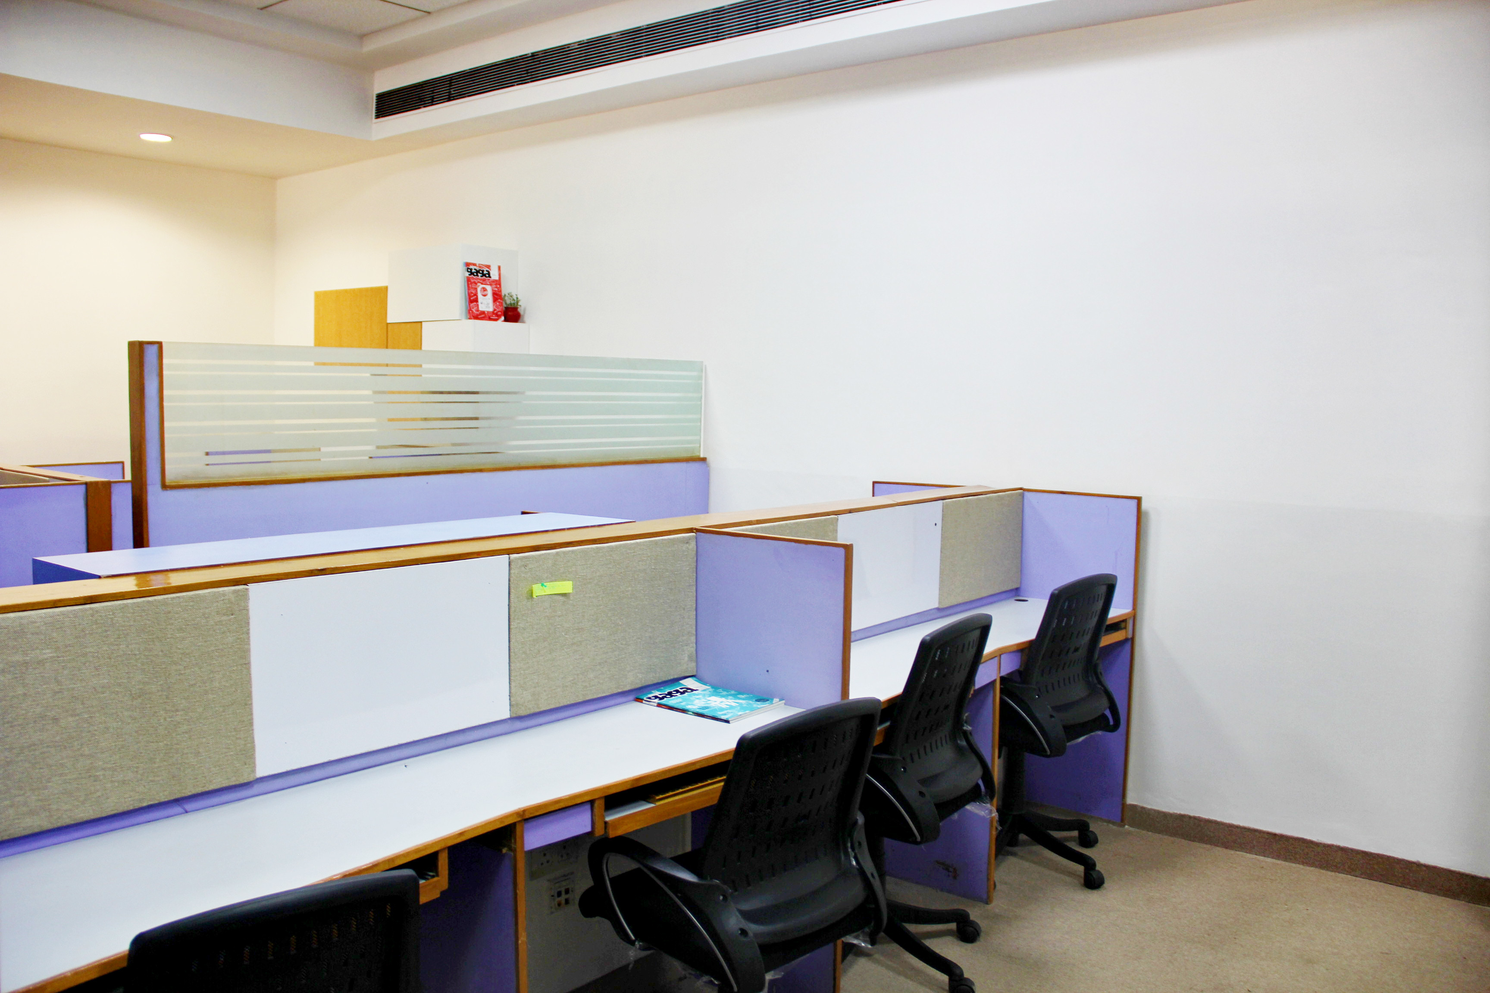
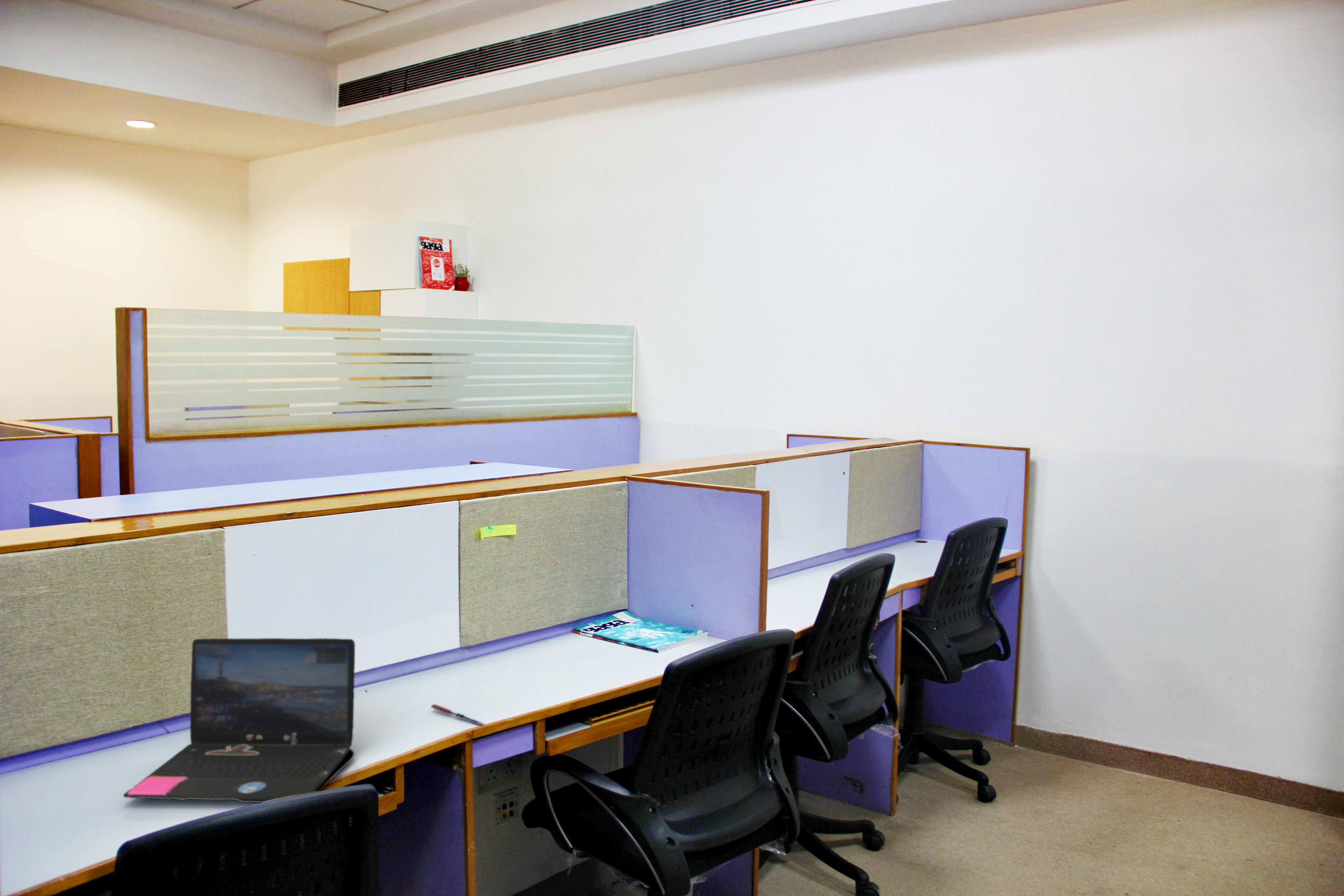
+ laptop [123,638,355,803]
+ pen [431,704,485,726]
